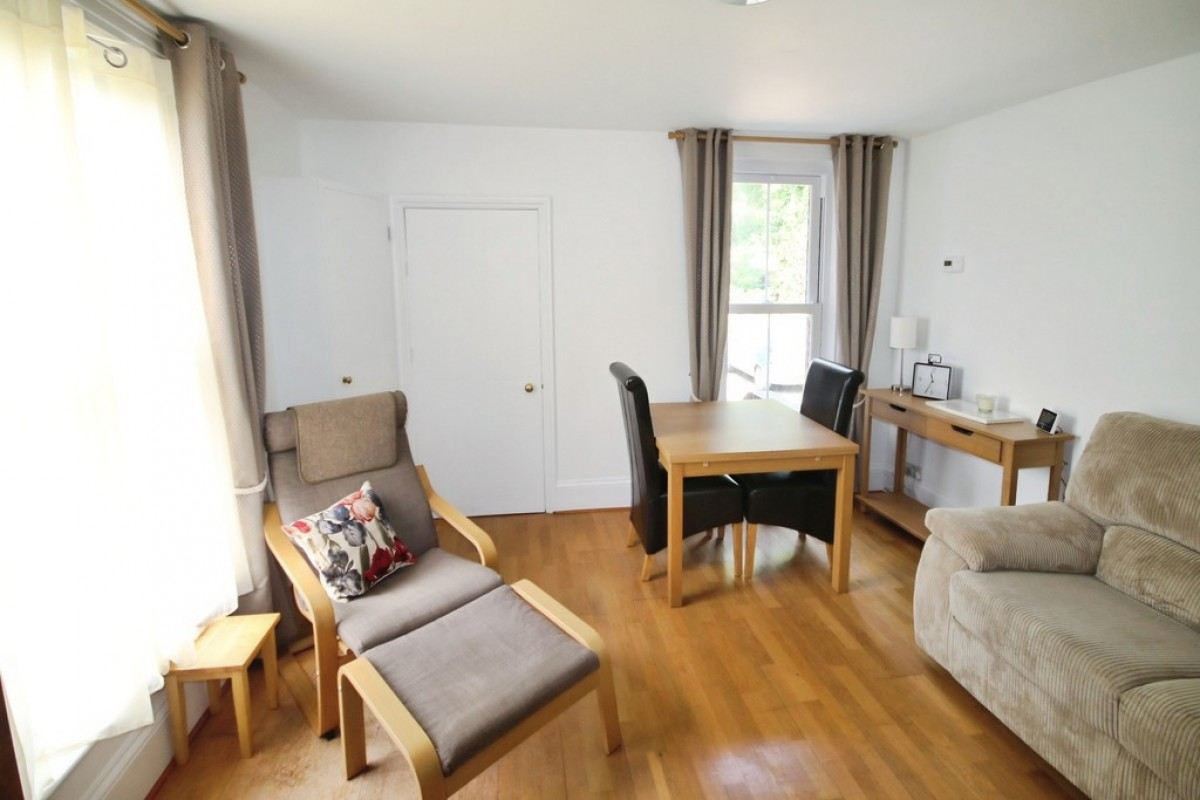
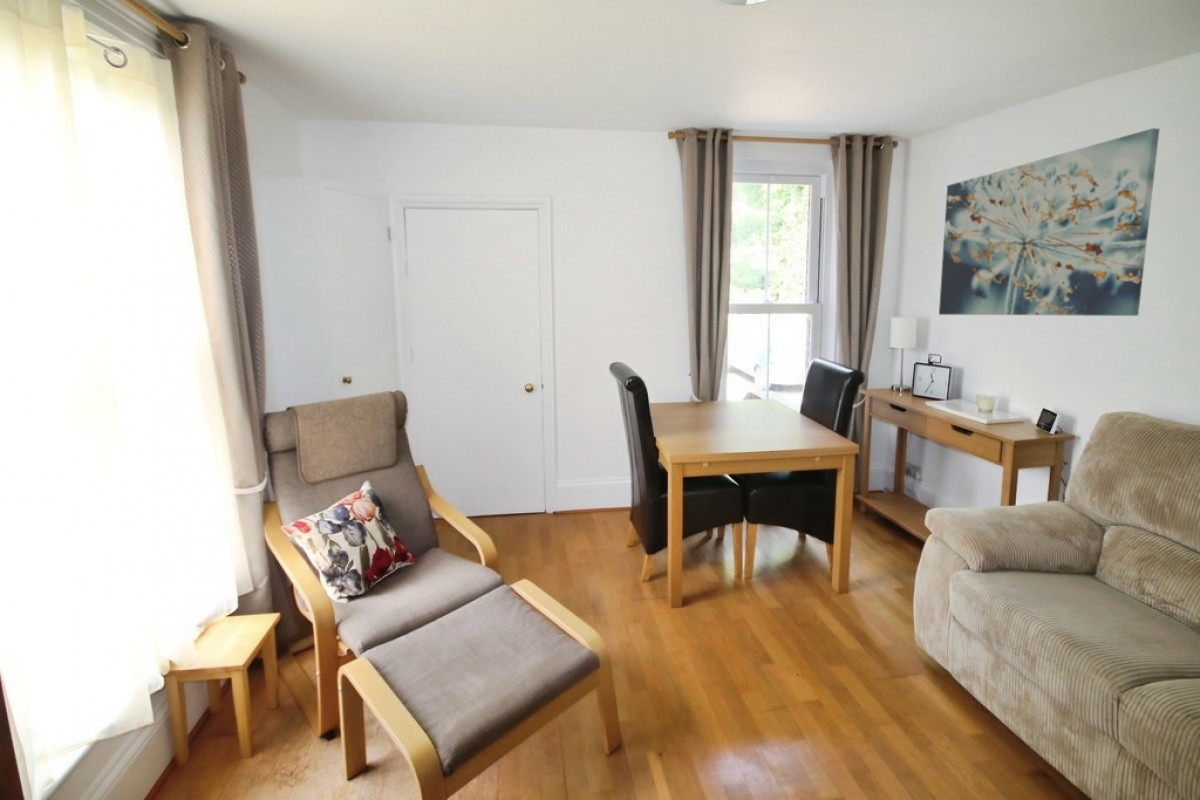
+ wall art [938,127,1160,317]
